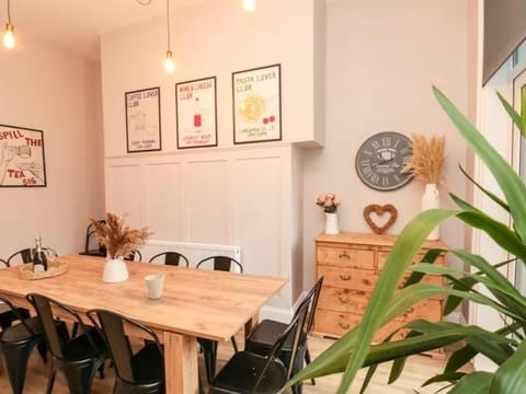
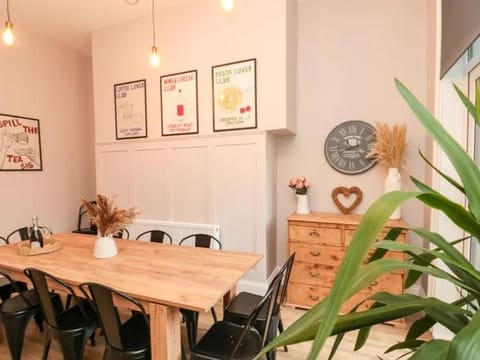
- cup [144,273,165,300]
